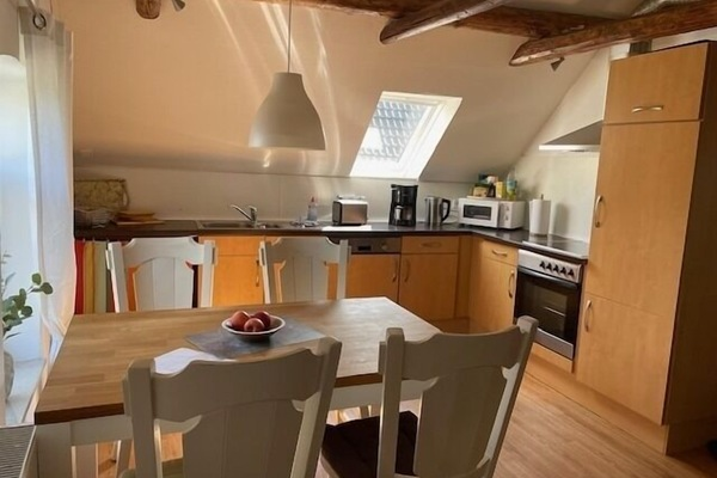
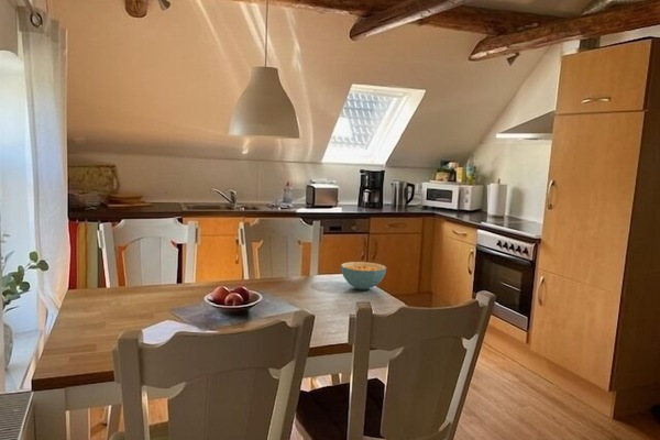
+ cereal bowl [340,261,387,290]
